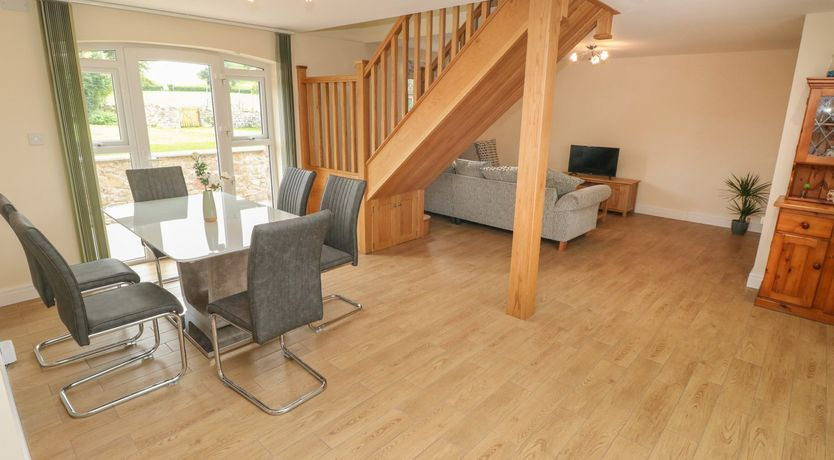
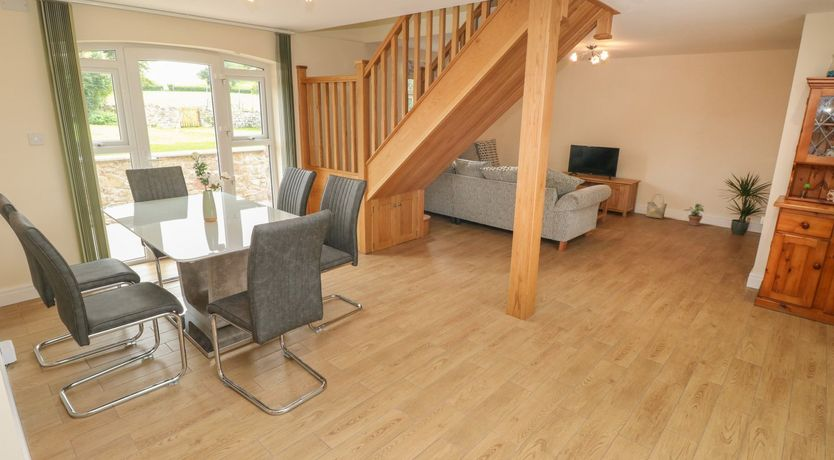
+ woven basket [645,193,668,220]
+ potted plant [683,203,705,227]
